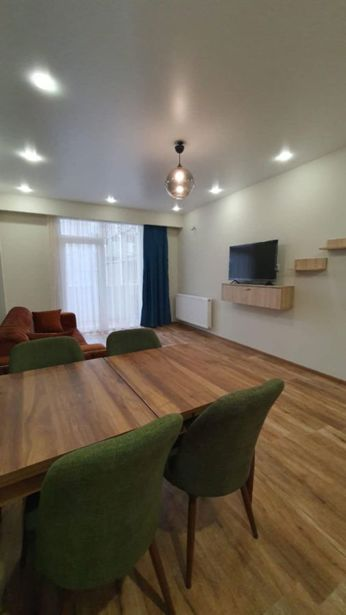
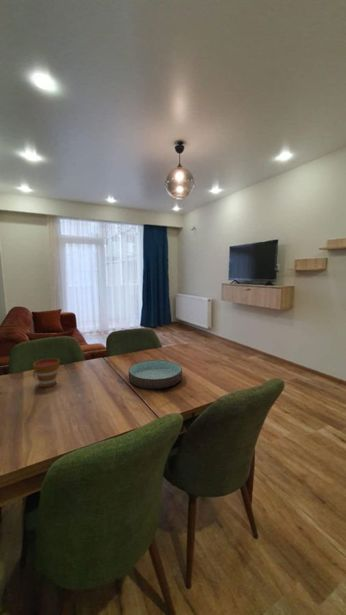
+ bowl [128,359,183,390]
+ cup [32,357,61,388]
